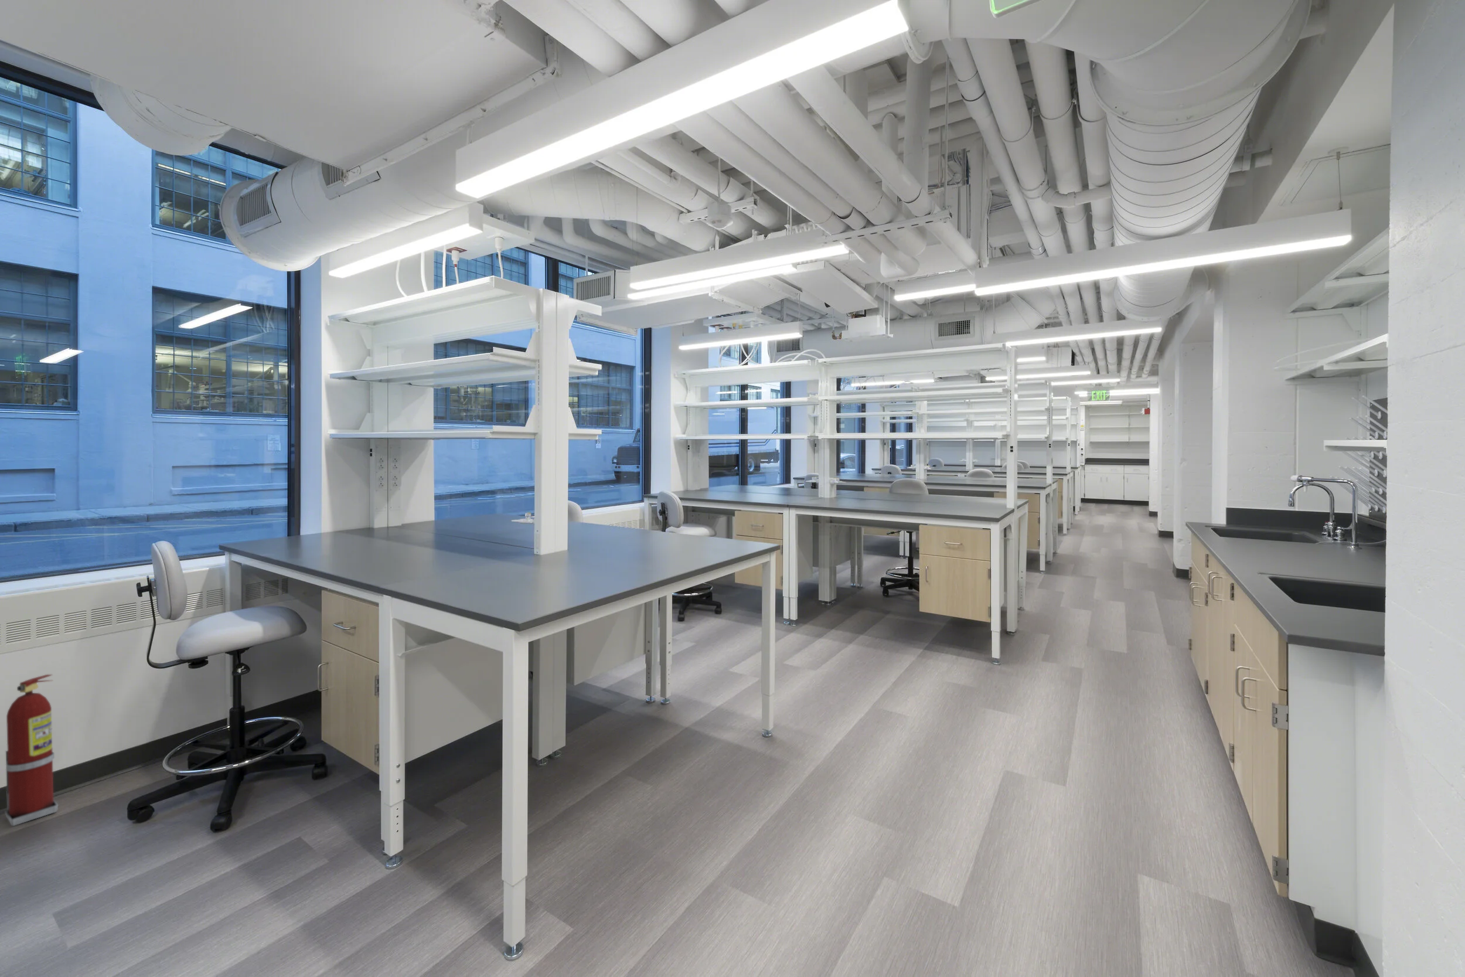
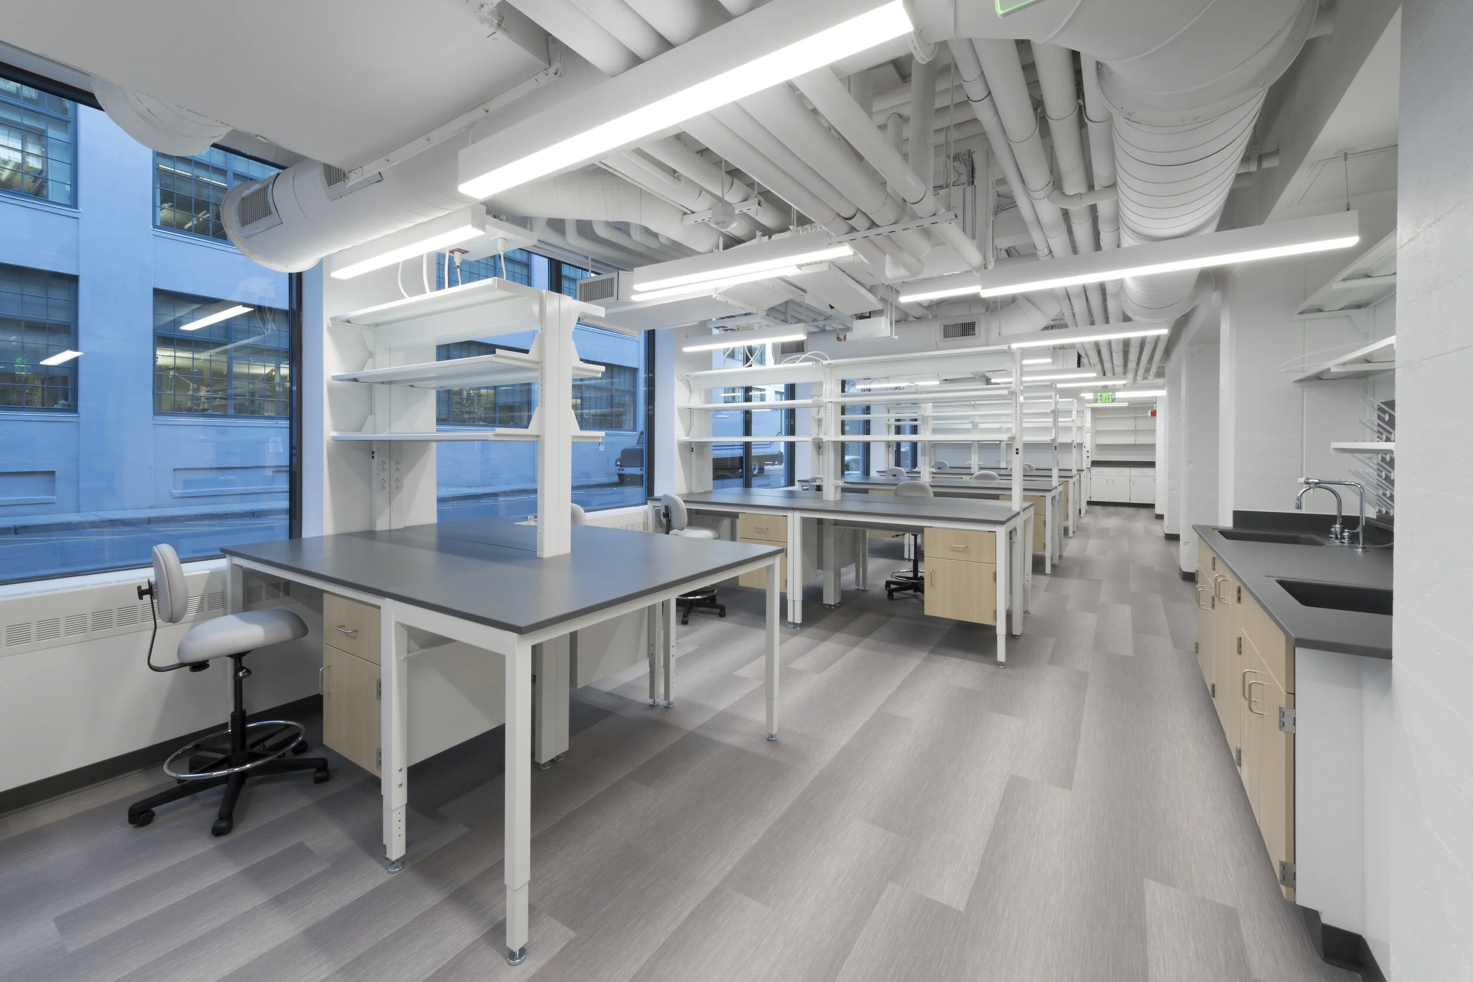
- fire extinguisher [4,674,59,827]
